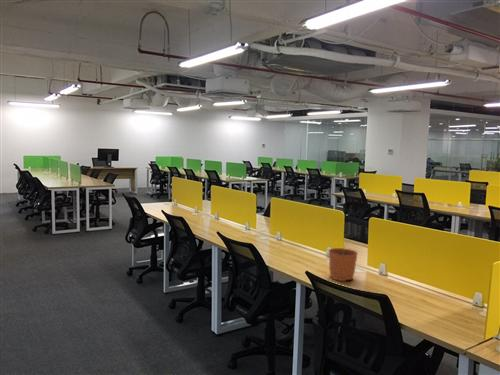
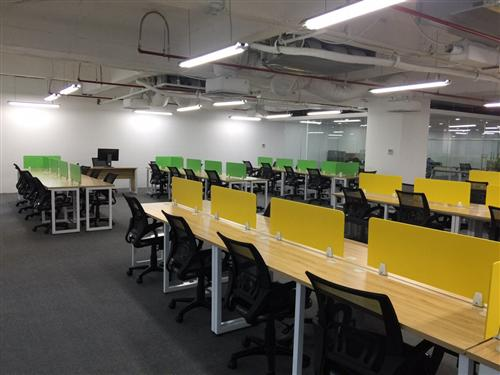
- plant pot [328,239,359,282]
